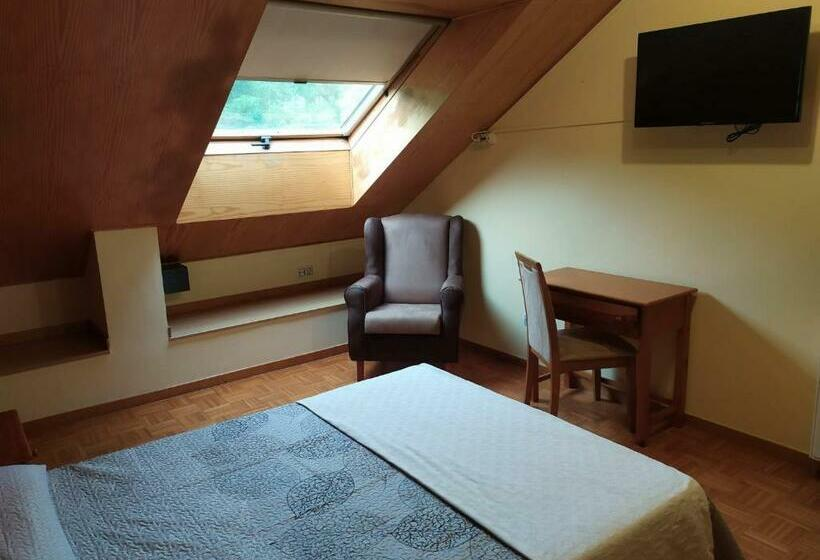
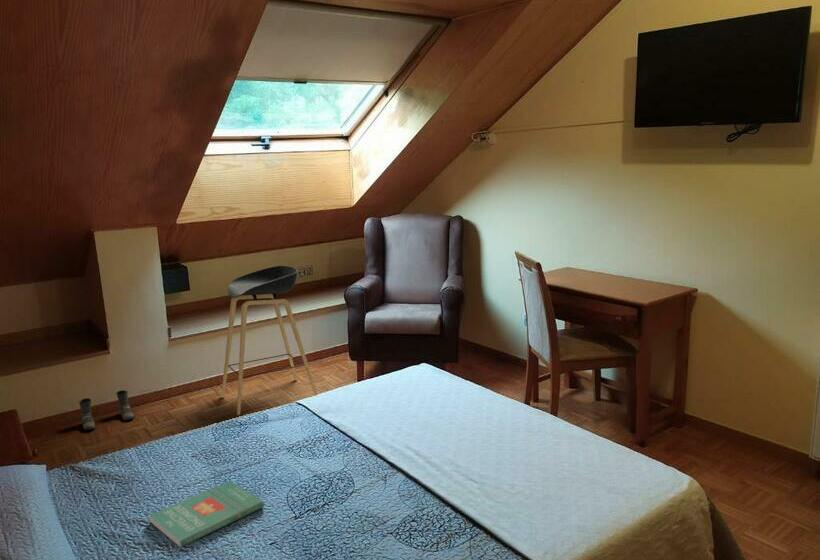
+ stool [220,265,318,416]
+ boots [78,389,135,431]
+ book [148,480,265,548]
